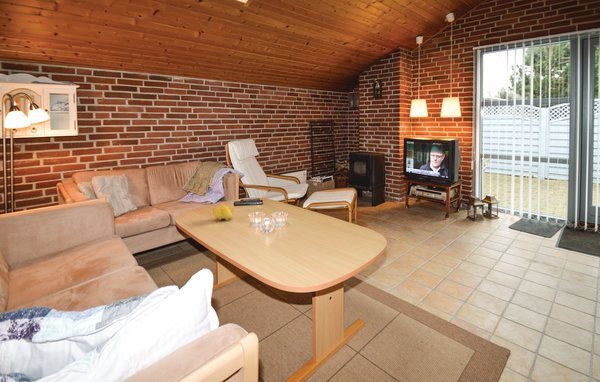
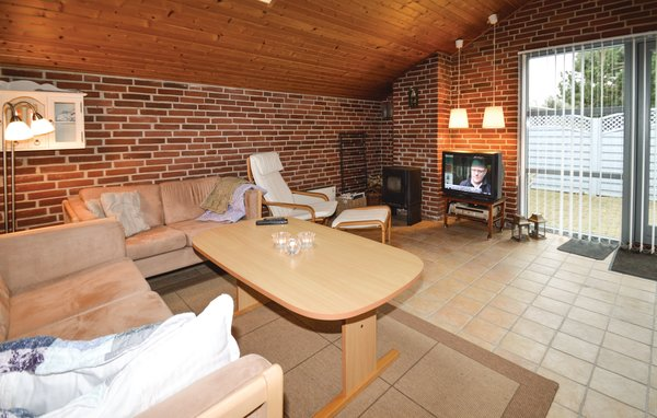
- teapot [211,203,235,221]
